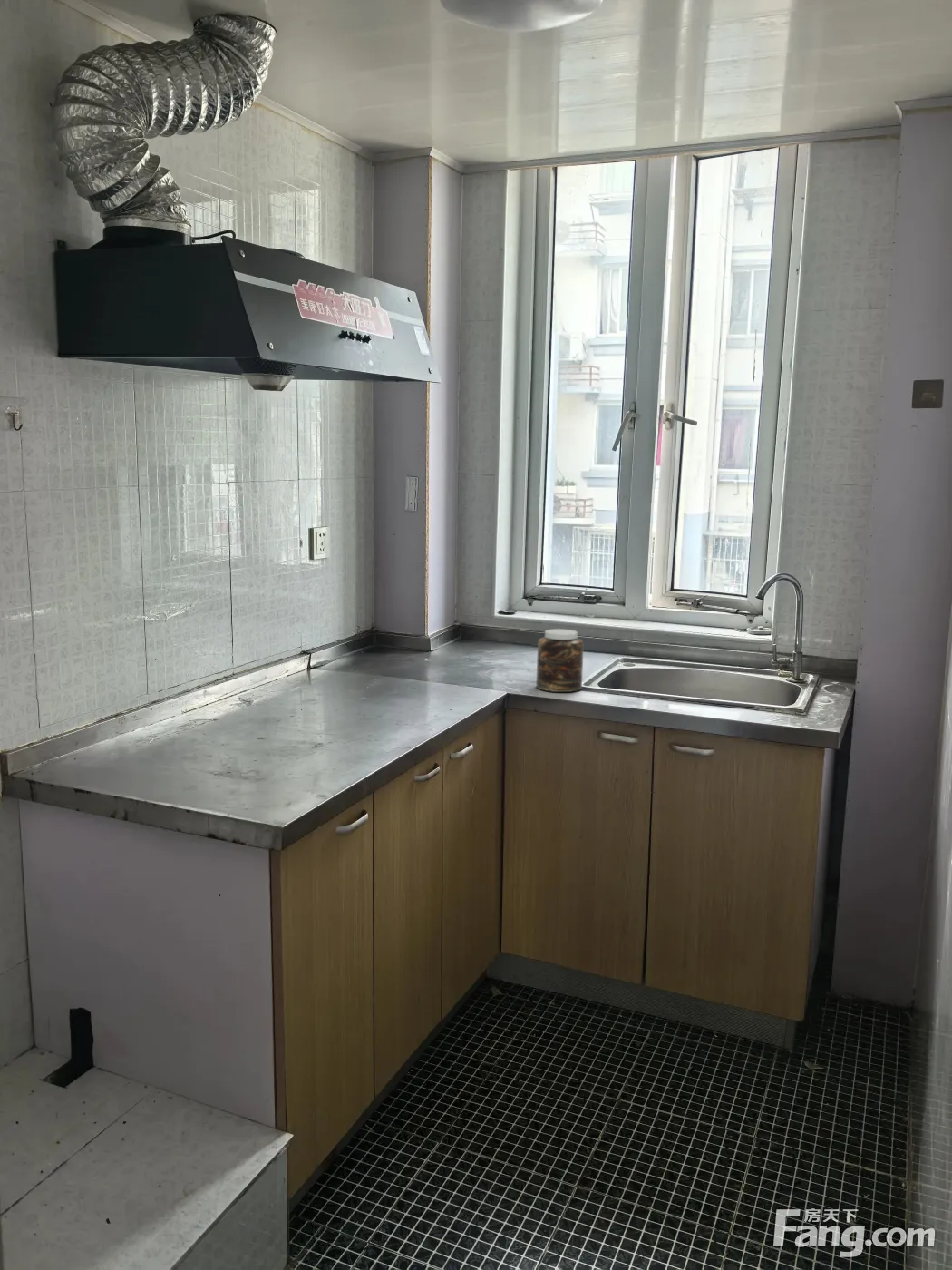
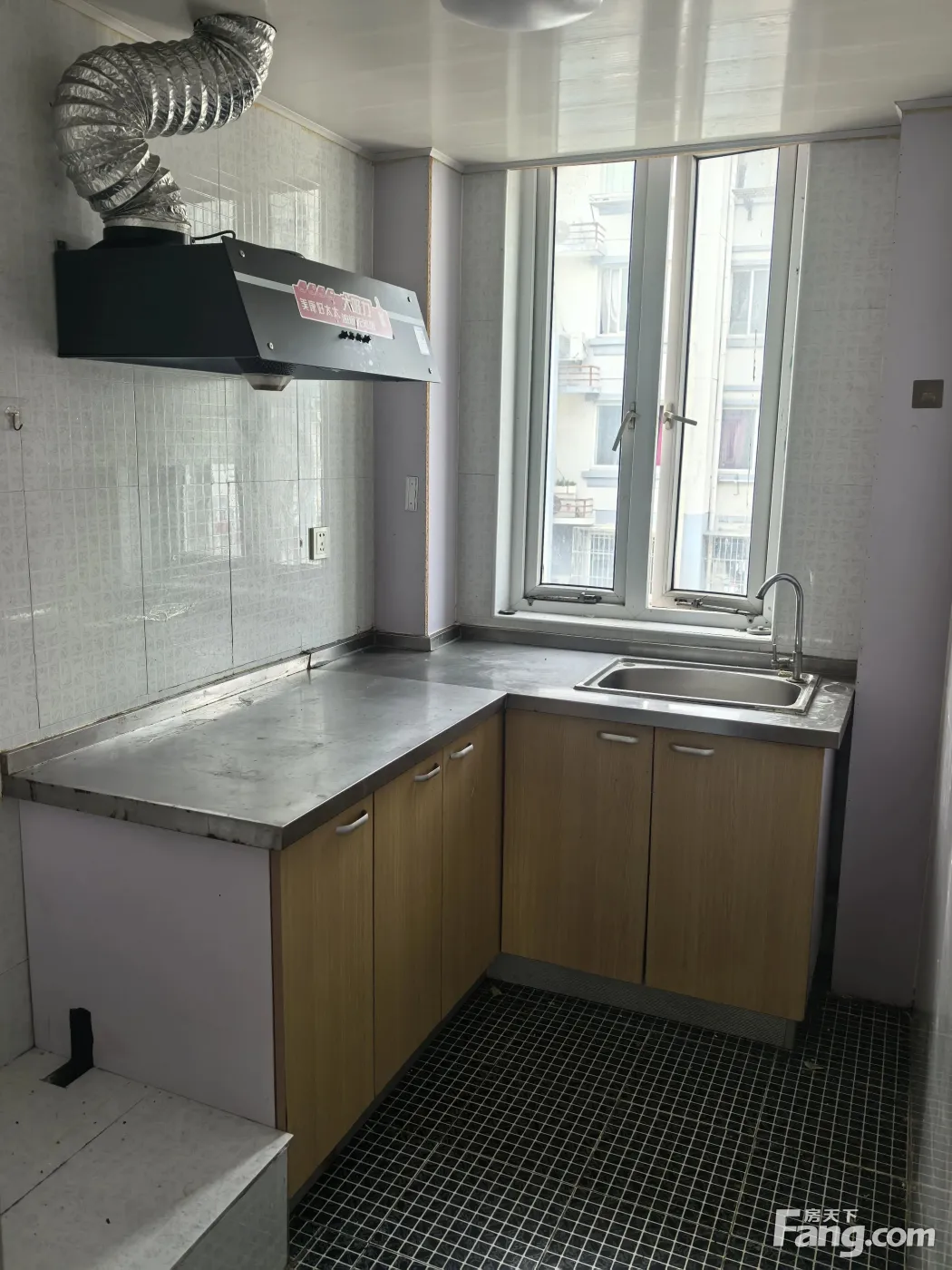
- jar [536,628,584,693]
